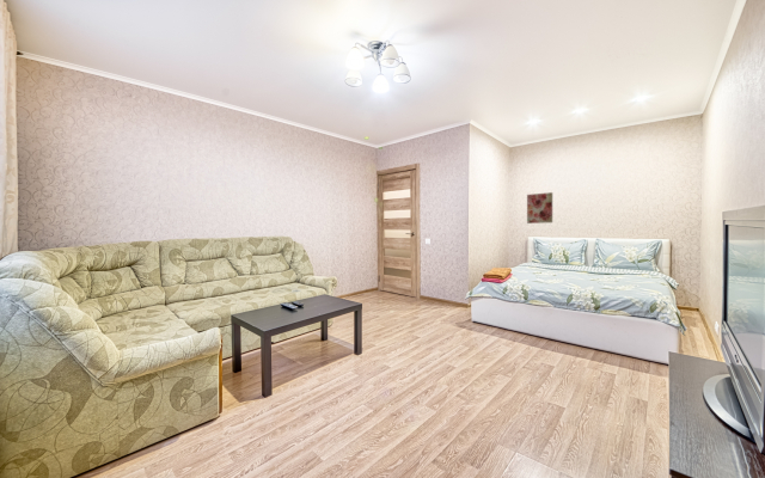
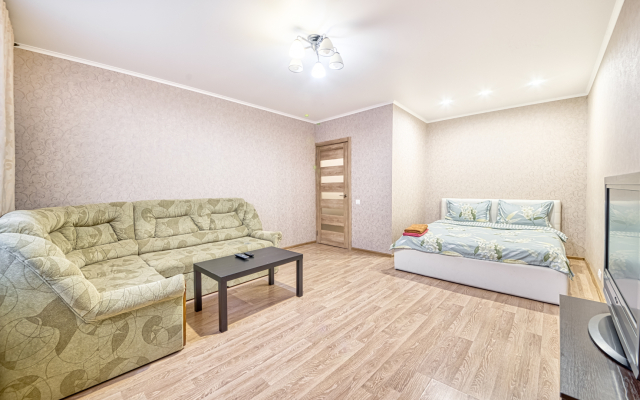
- wall art [526,191,553,225]
